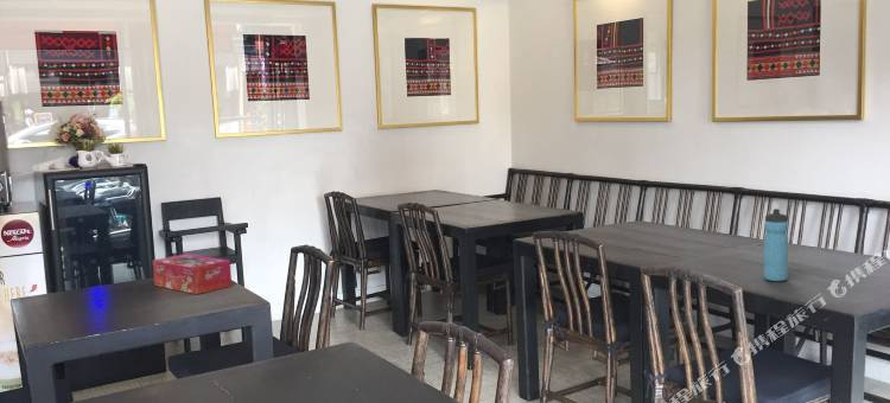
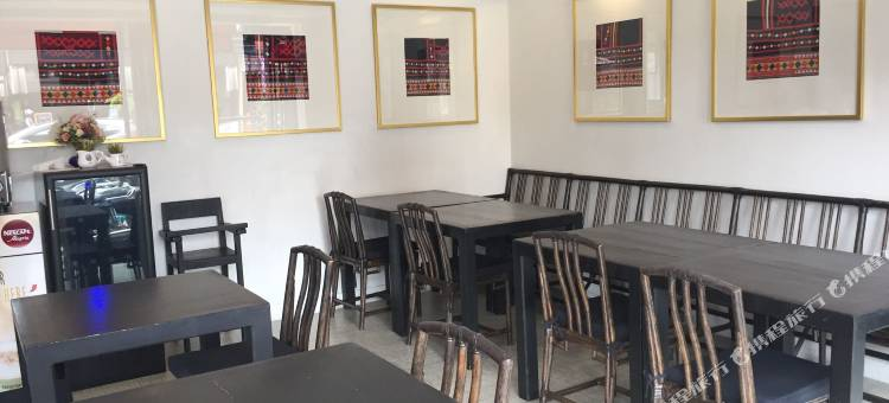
- water bottle [763,207,789,282]
- tissue box [152,252,233,295]
